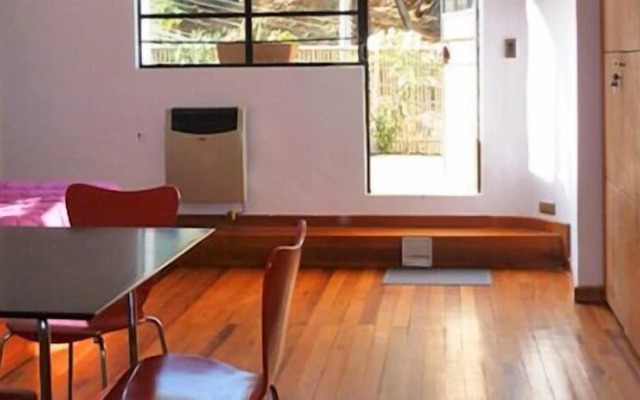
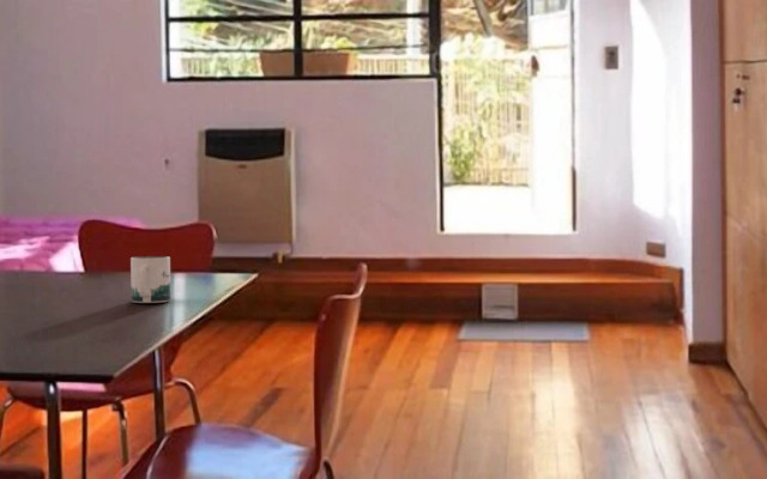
+ mug [129,255,171,304]
